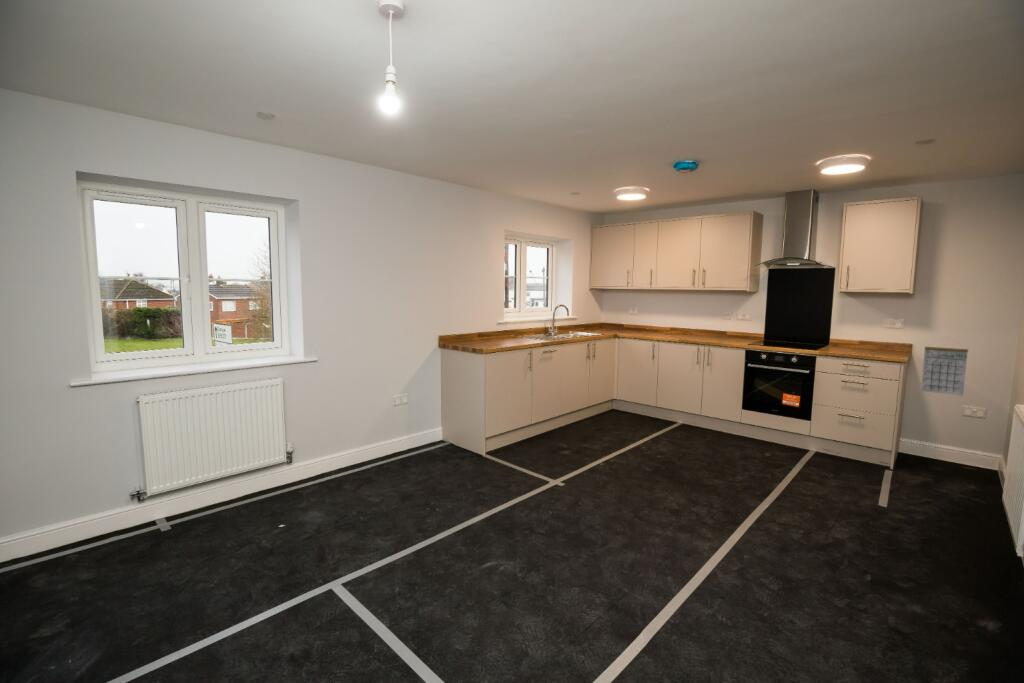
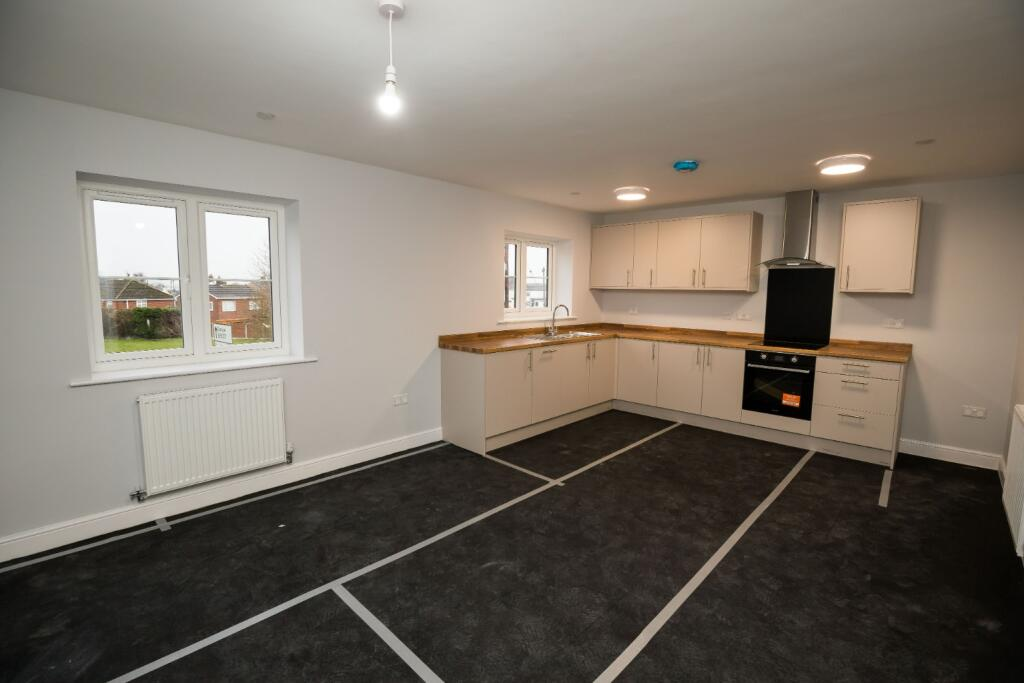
- calendar [920,336,969,397]
